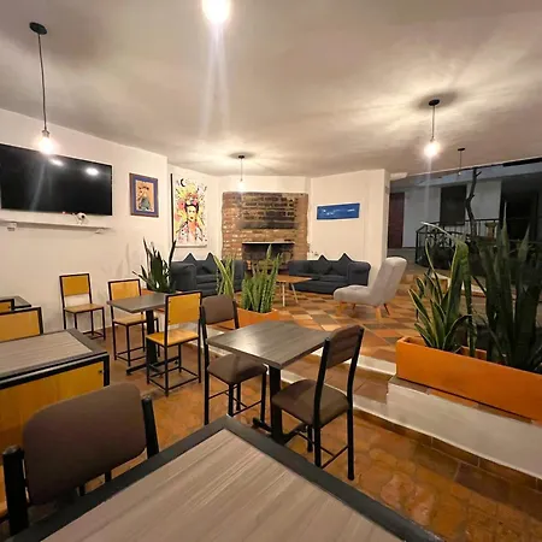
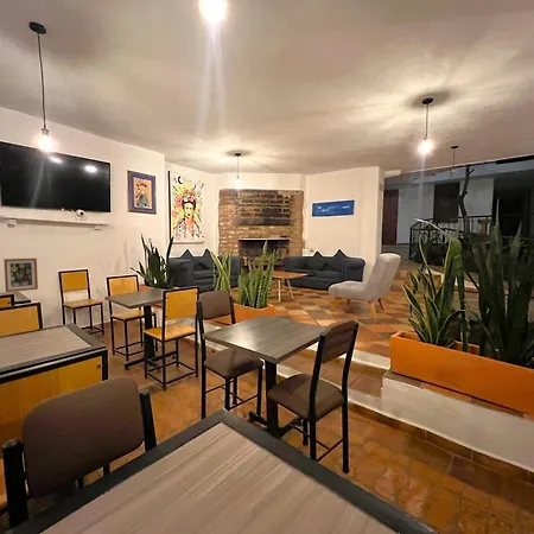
+ wall art [2,258,39,293]
